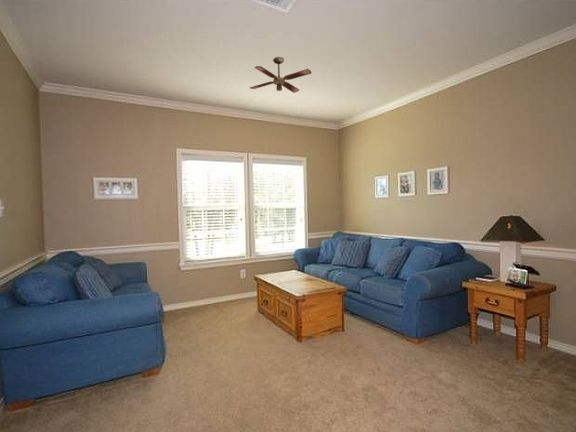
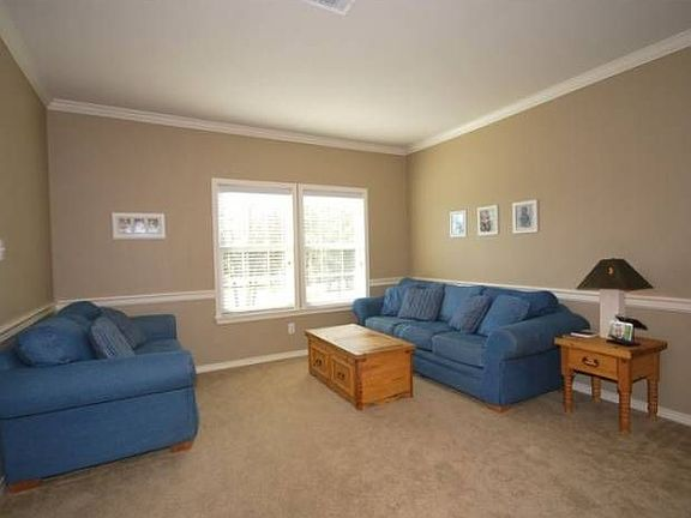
- ceiling fan [249,56,312,94]
